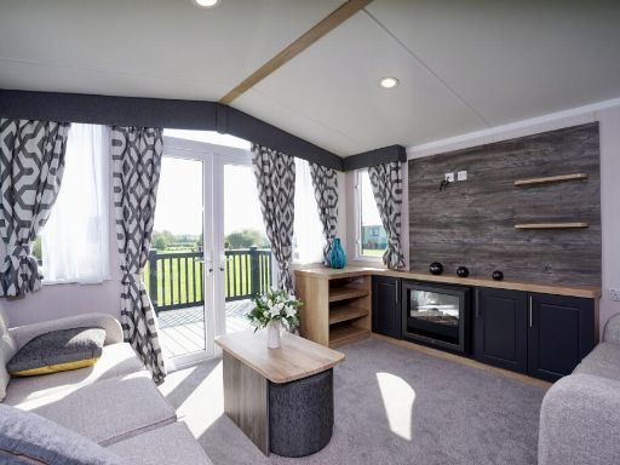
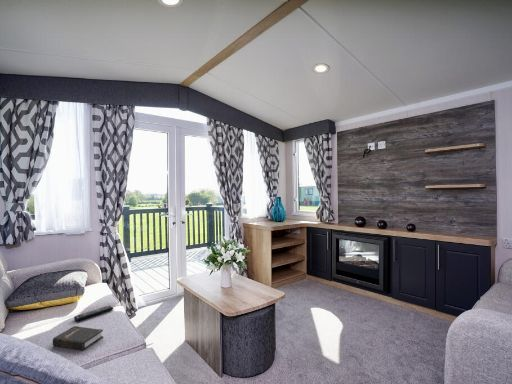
+ remote control [73,305,114,322]
+ hardback book [52,325,104,351]
